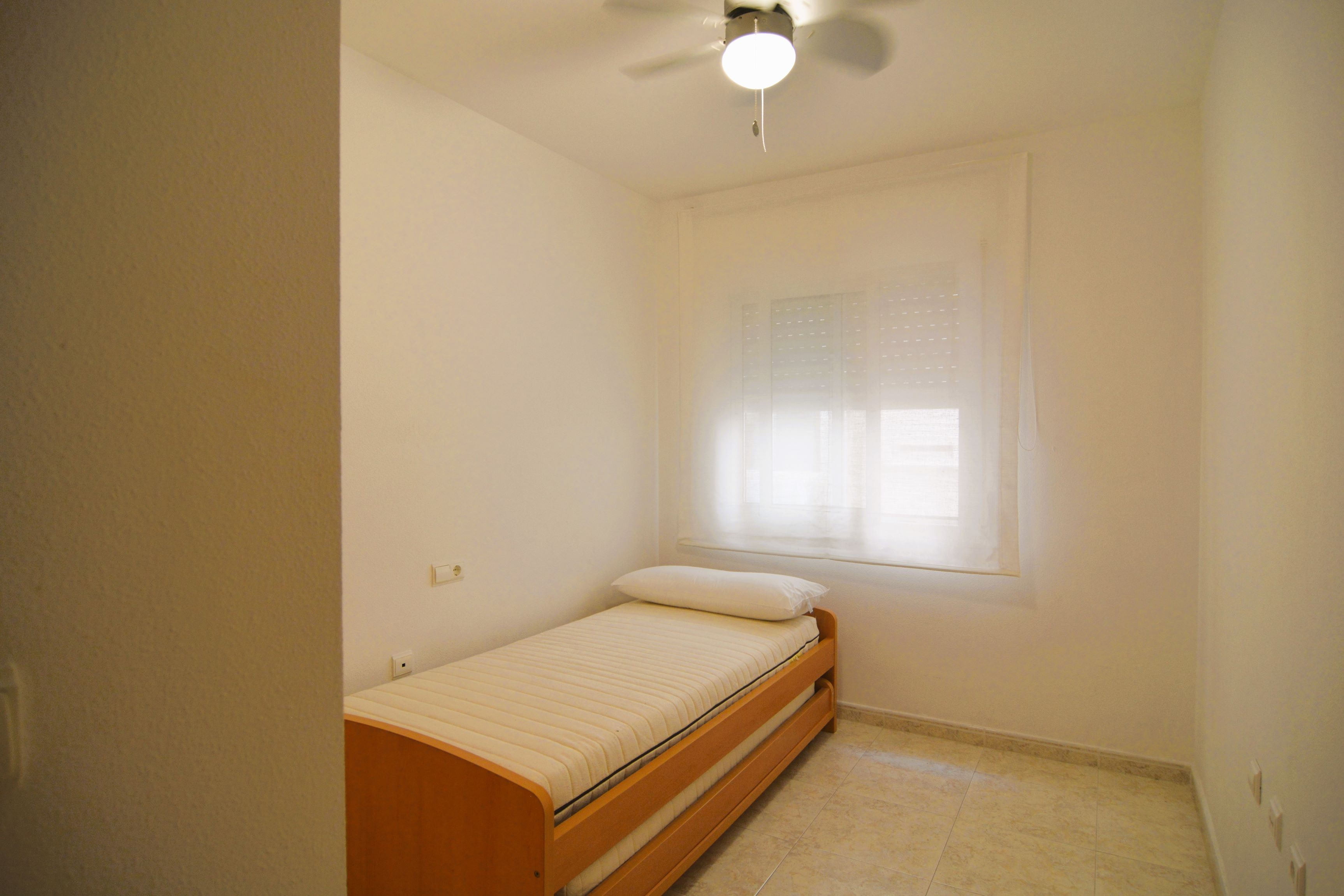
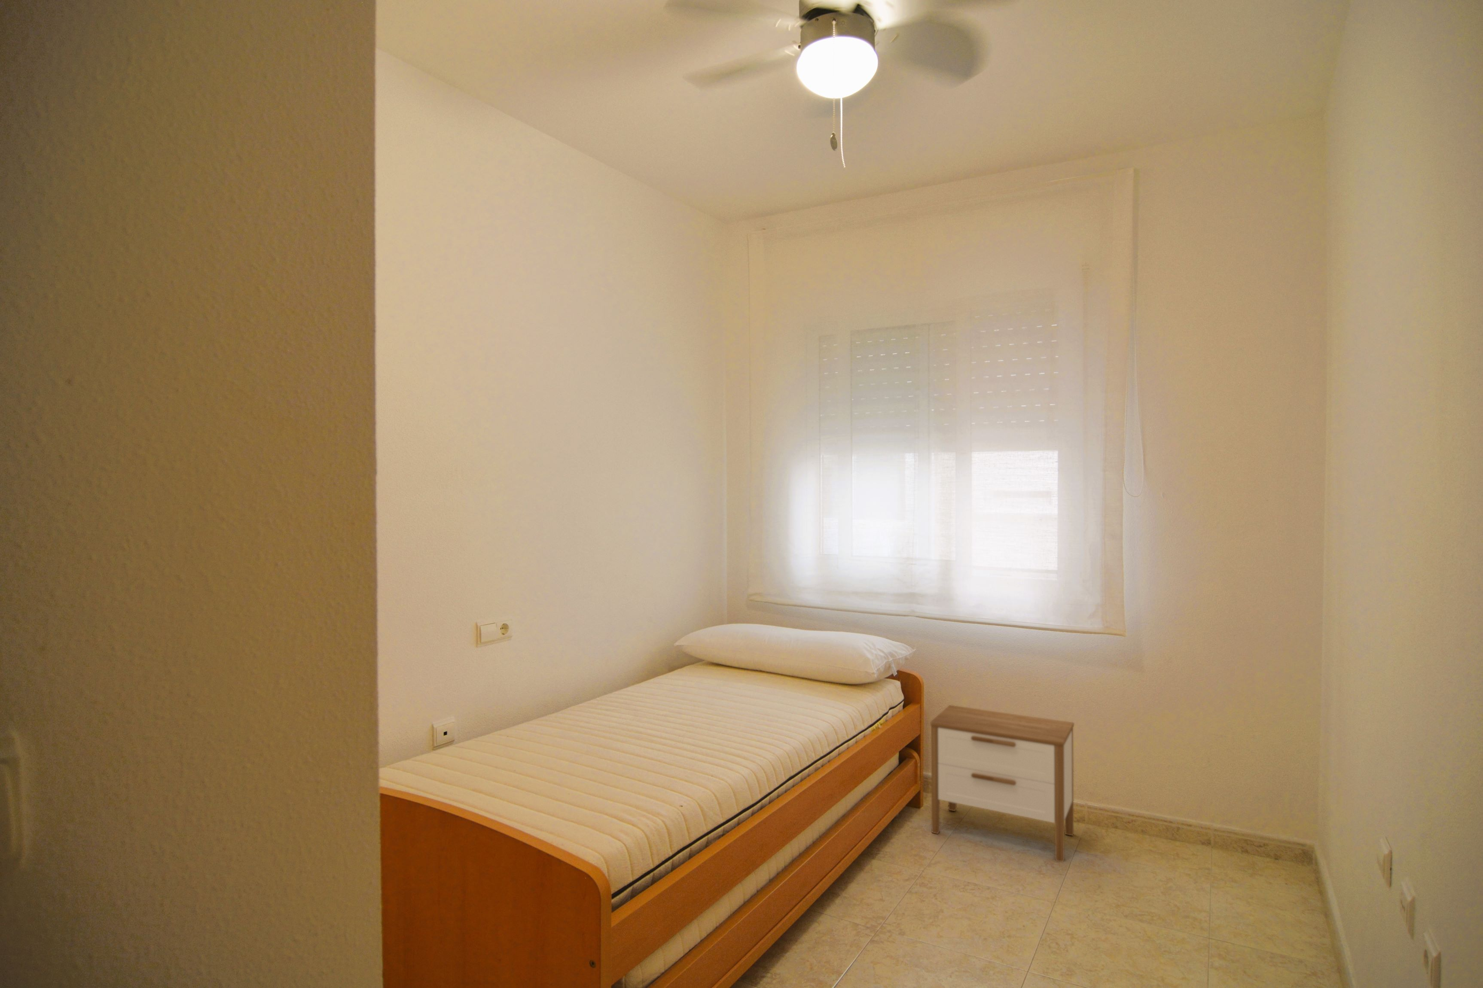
+ nightstand [930,705,1075,862]
